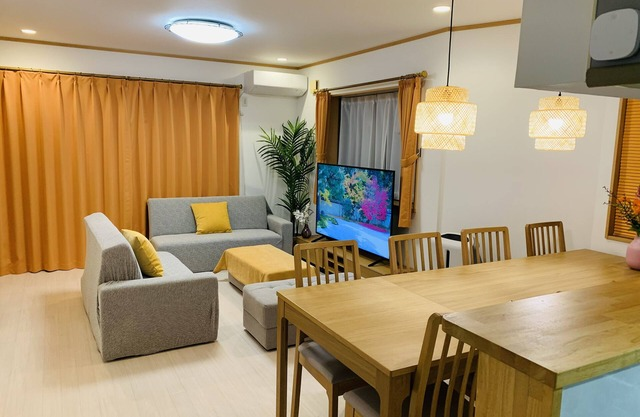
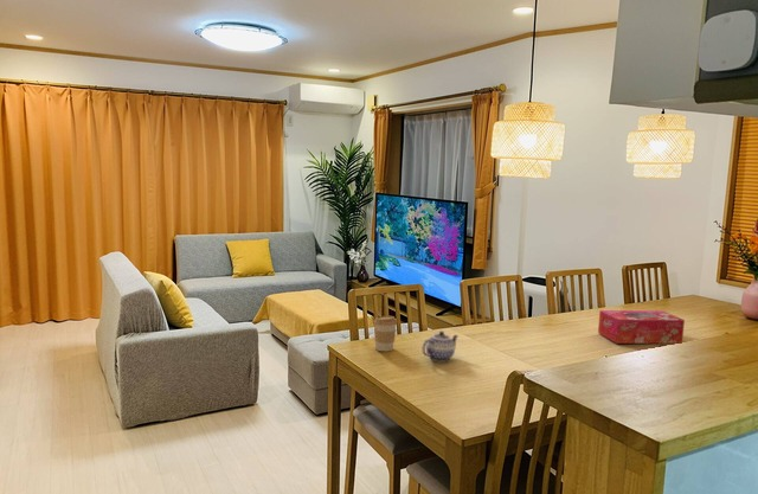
+ coffee cup [372,315,398,353]
+ tissue box [597,309,686,345]
+ teapot [420,331,460,363]
